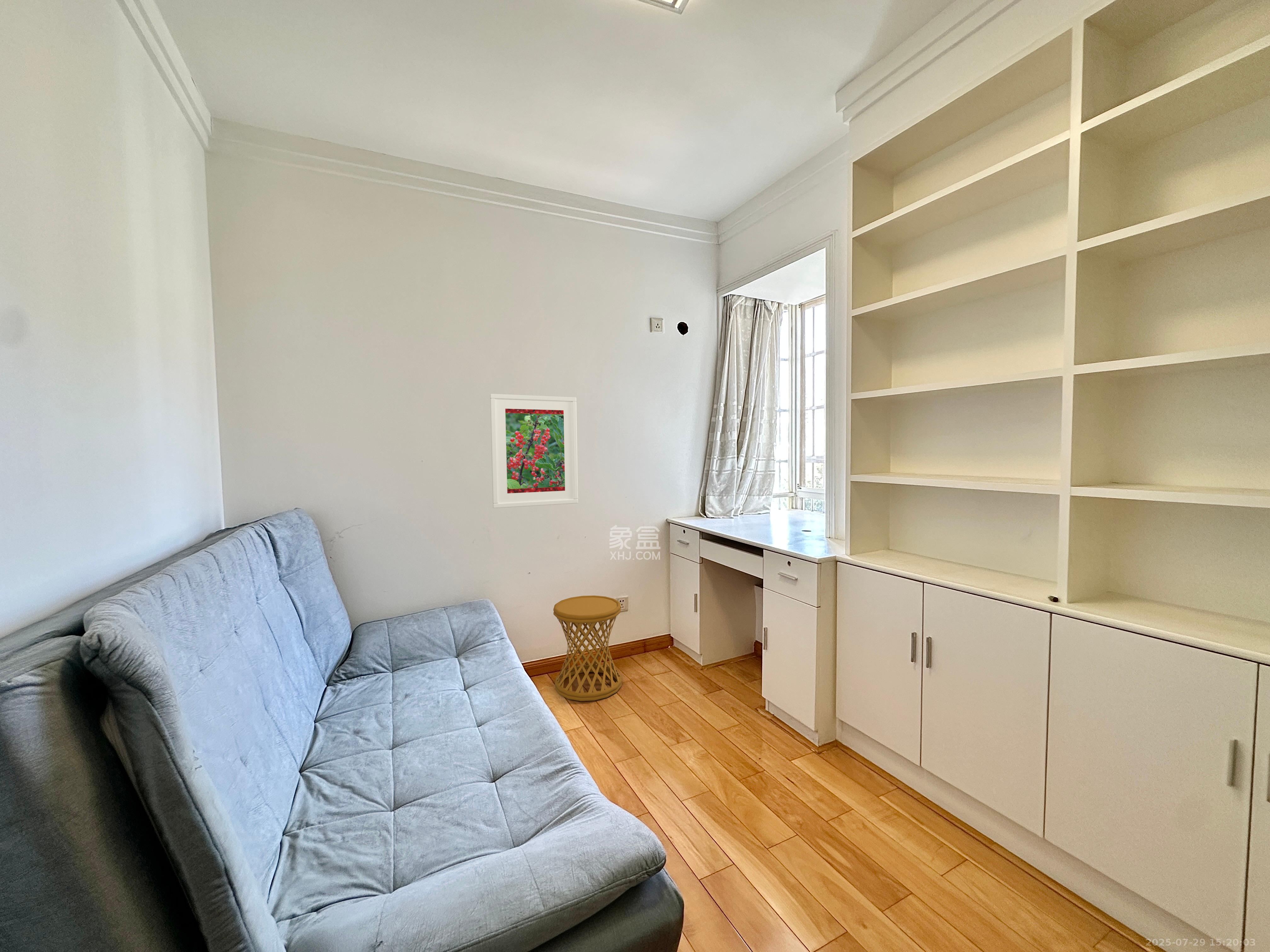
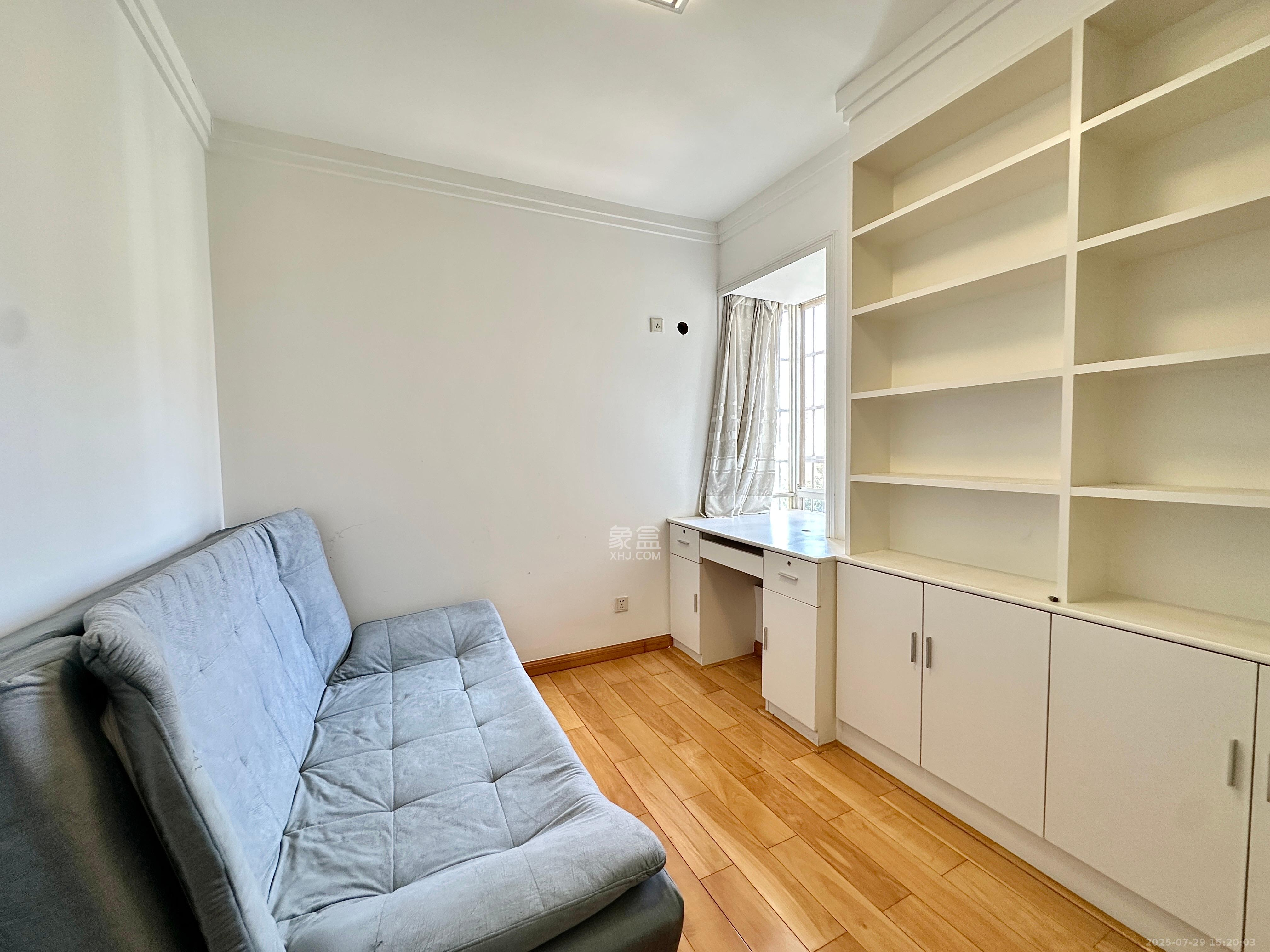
- side table [553,595,622,702]
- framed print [490,394,578,508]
